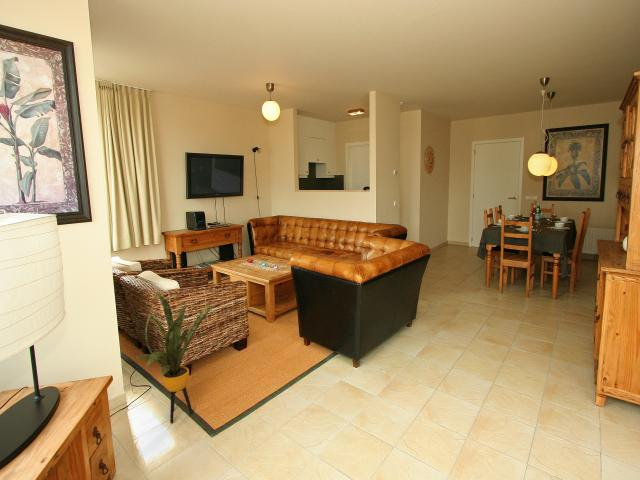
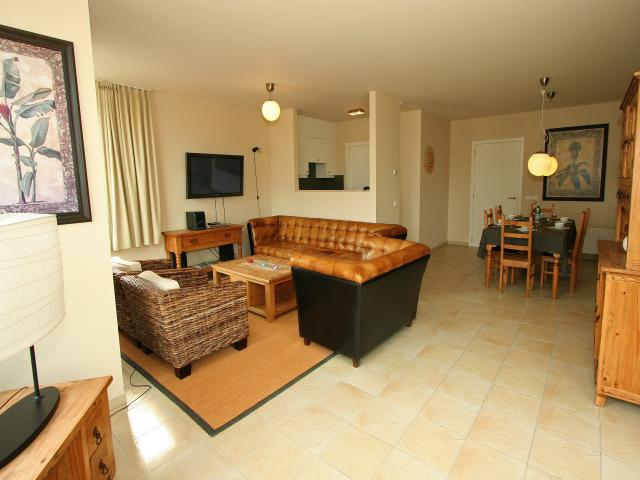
- house plant [134,290,219,424]
